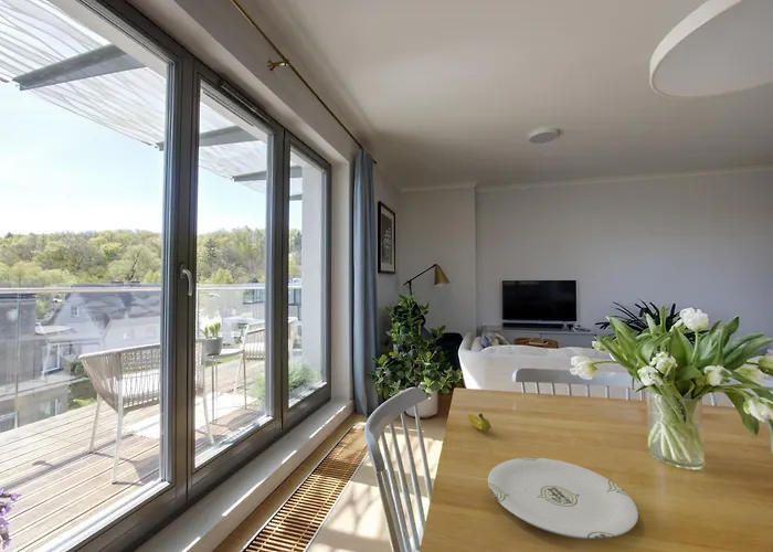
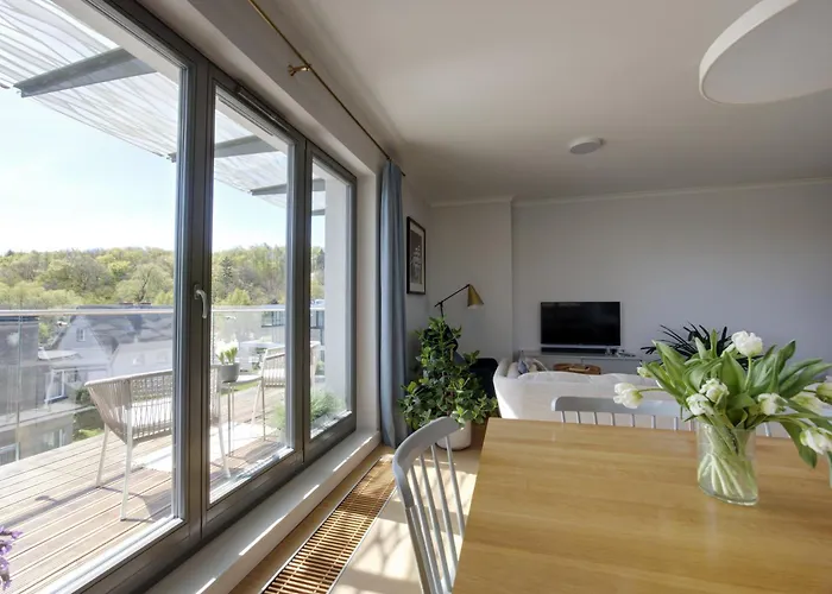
- plate [487,457,639,540]
- fruit [467,413,493,433]
